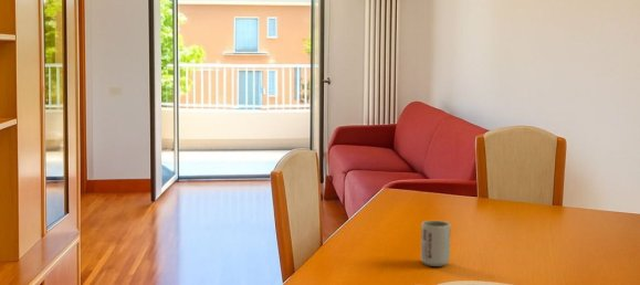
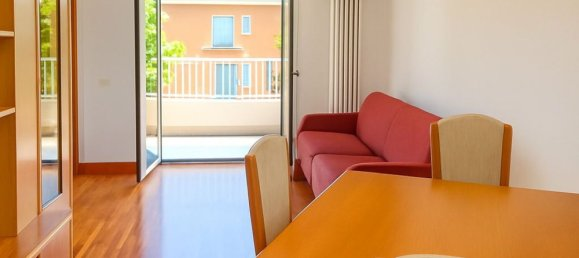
- cup [420,220,451,267]
